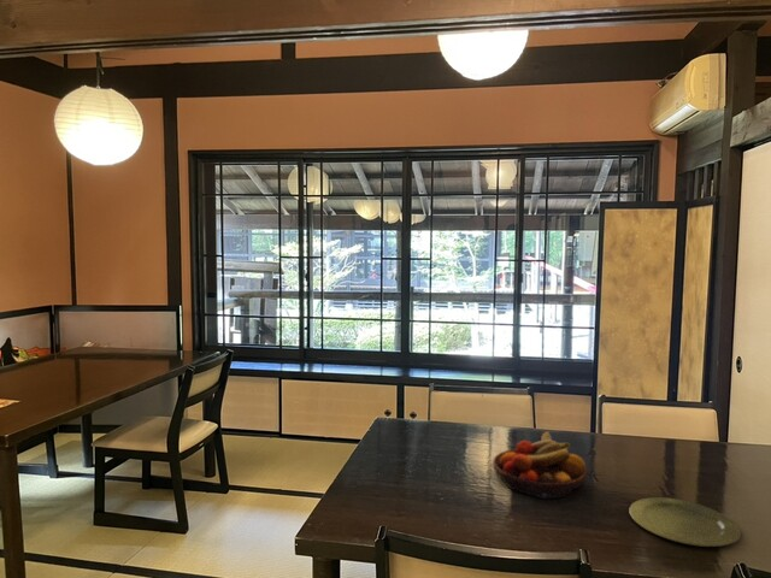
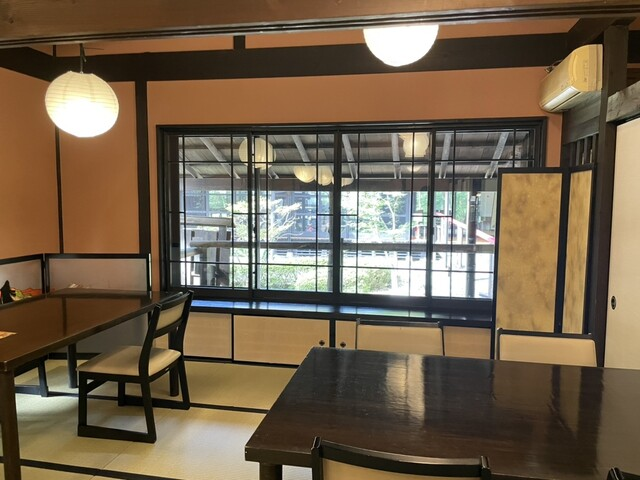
- fruit bowl [492,431,588,500]
- plate [628,496,742,548]
